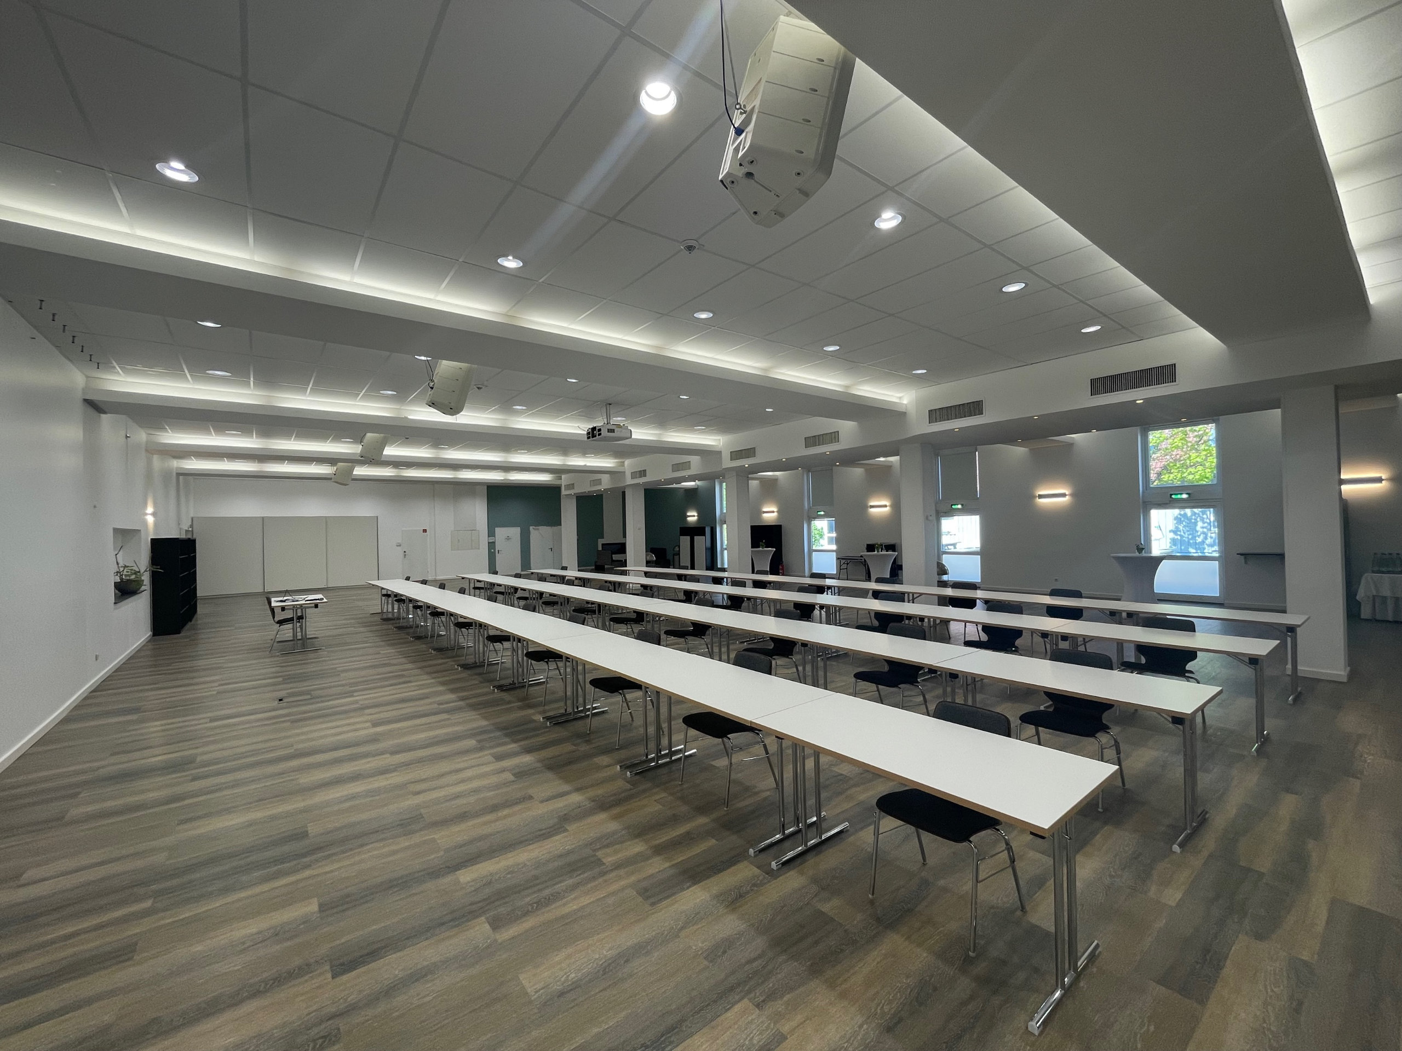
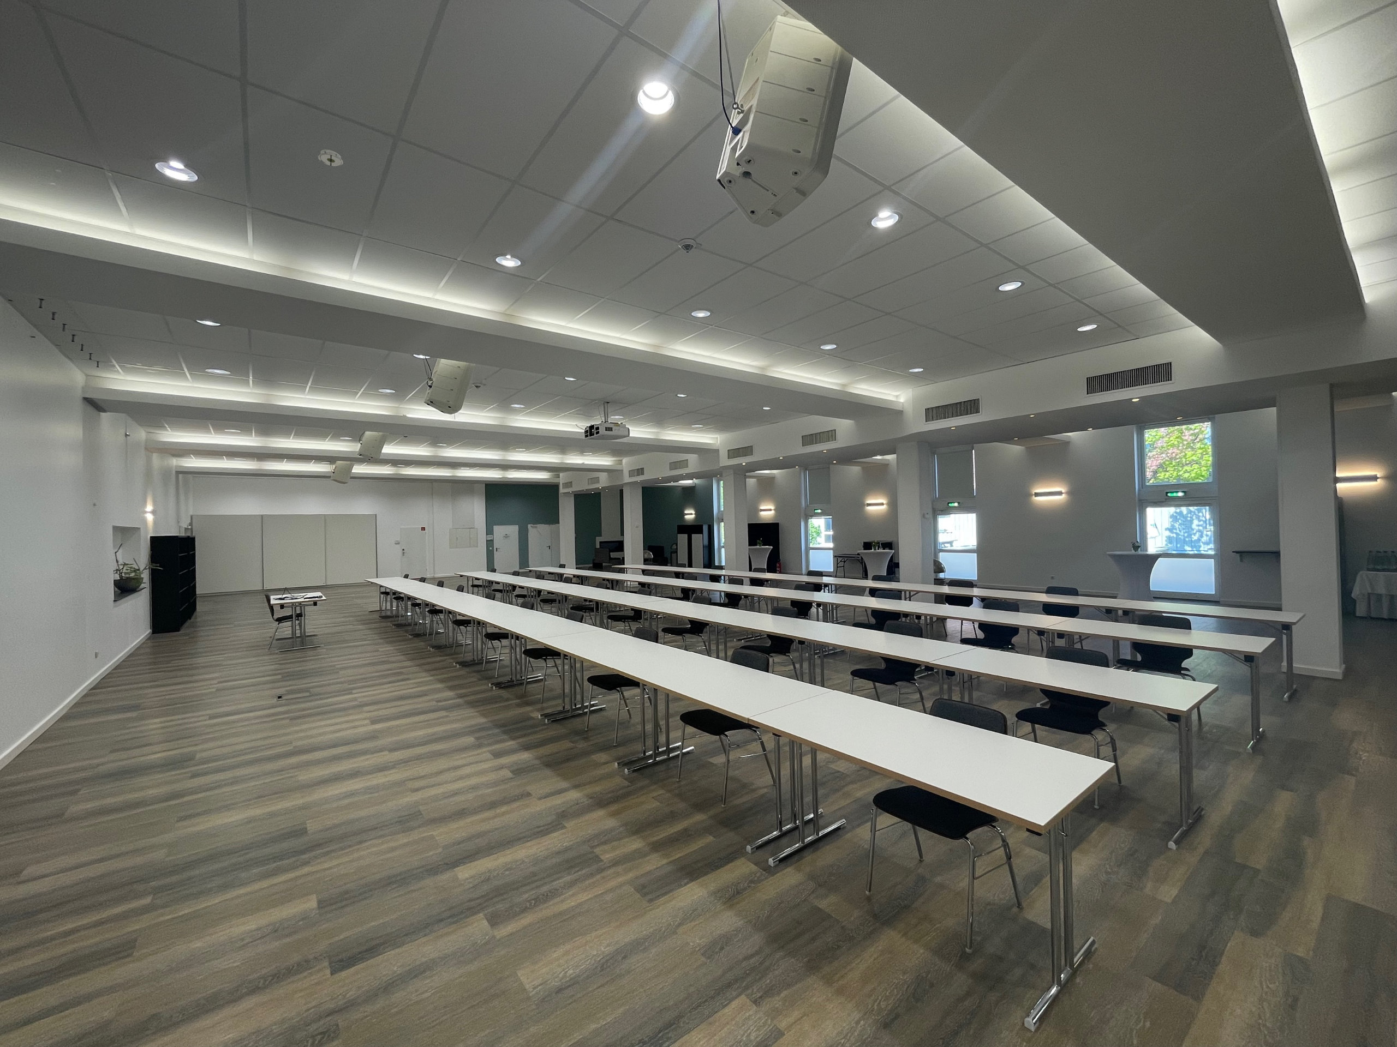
+ smoke detector [317,150,344,167]
